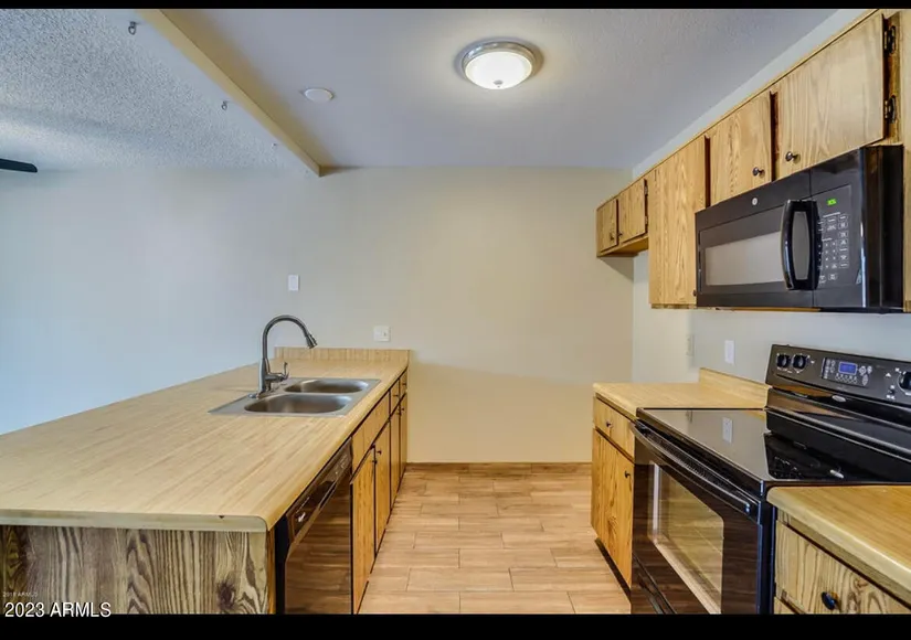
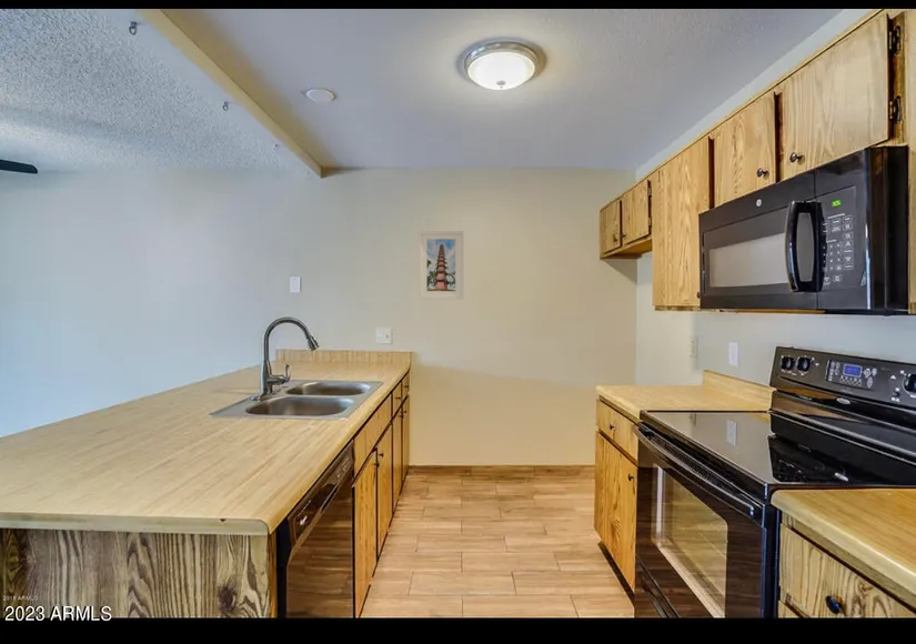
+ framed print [417,230,464,300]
